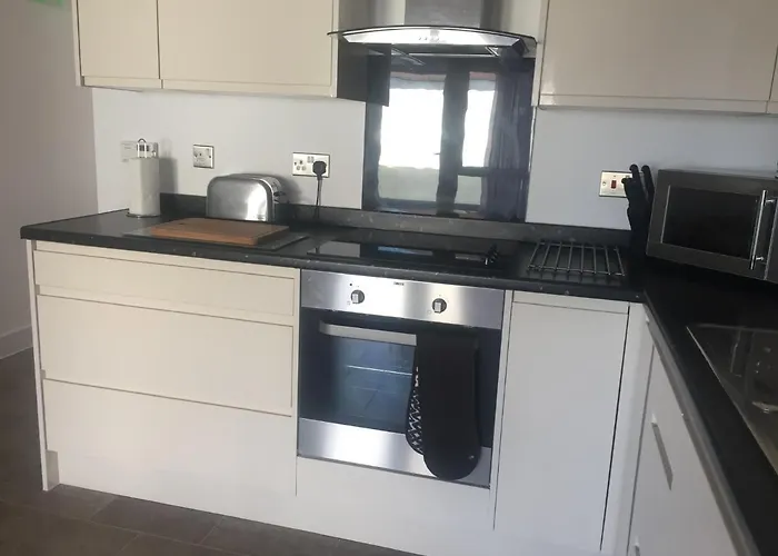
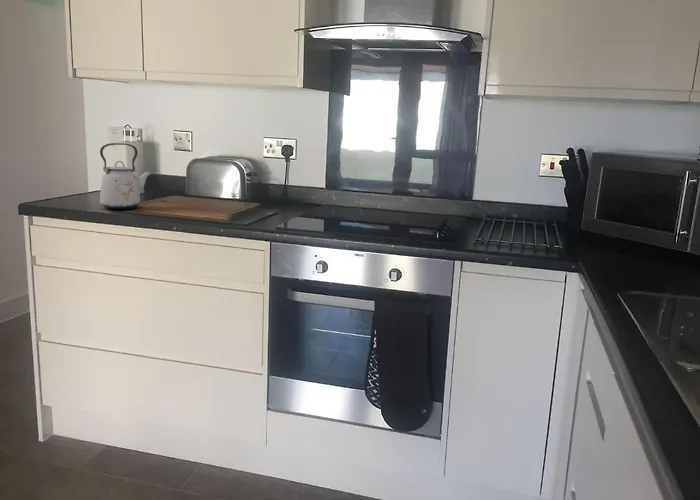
+ kettle [99,142,152,210]
